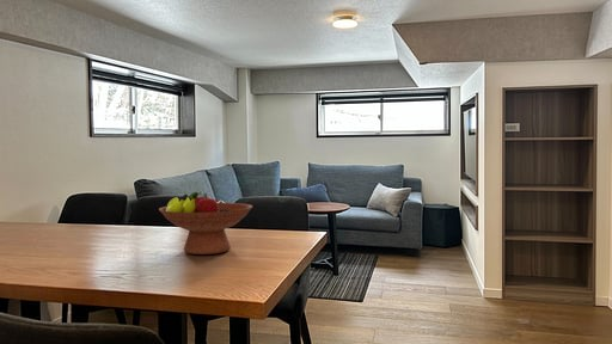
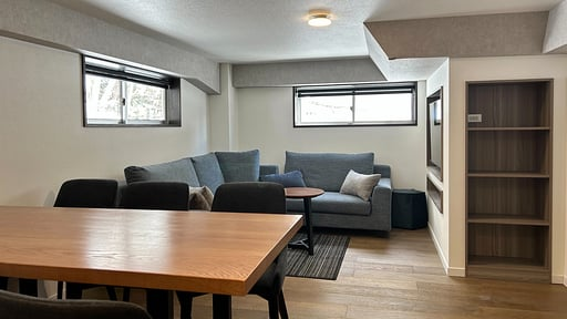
- fruit bowl [158,191,253,256]
